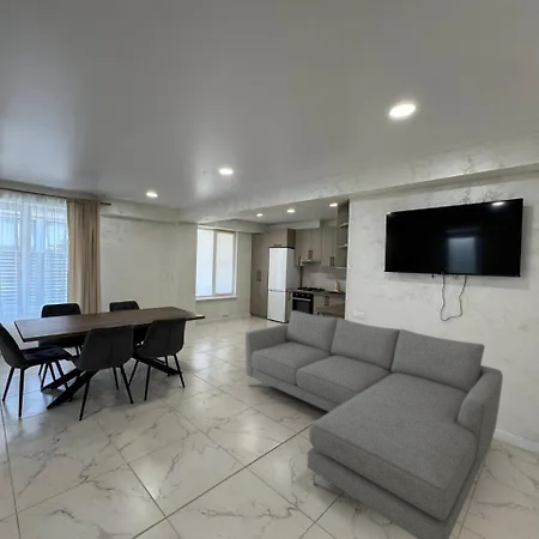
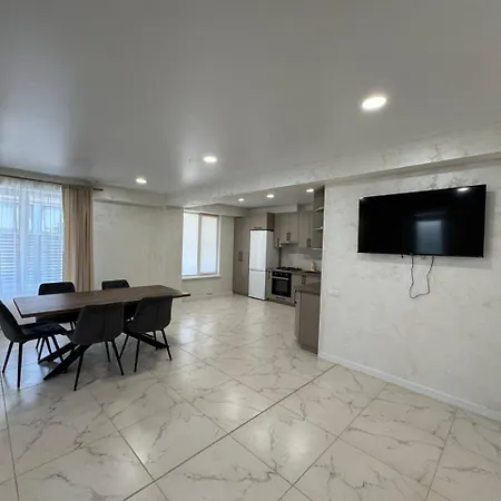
- sofa [244,309,504,539]
